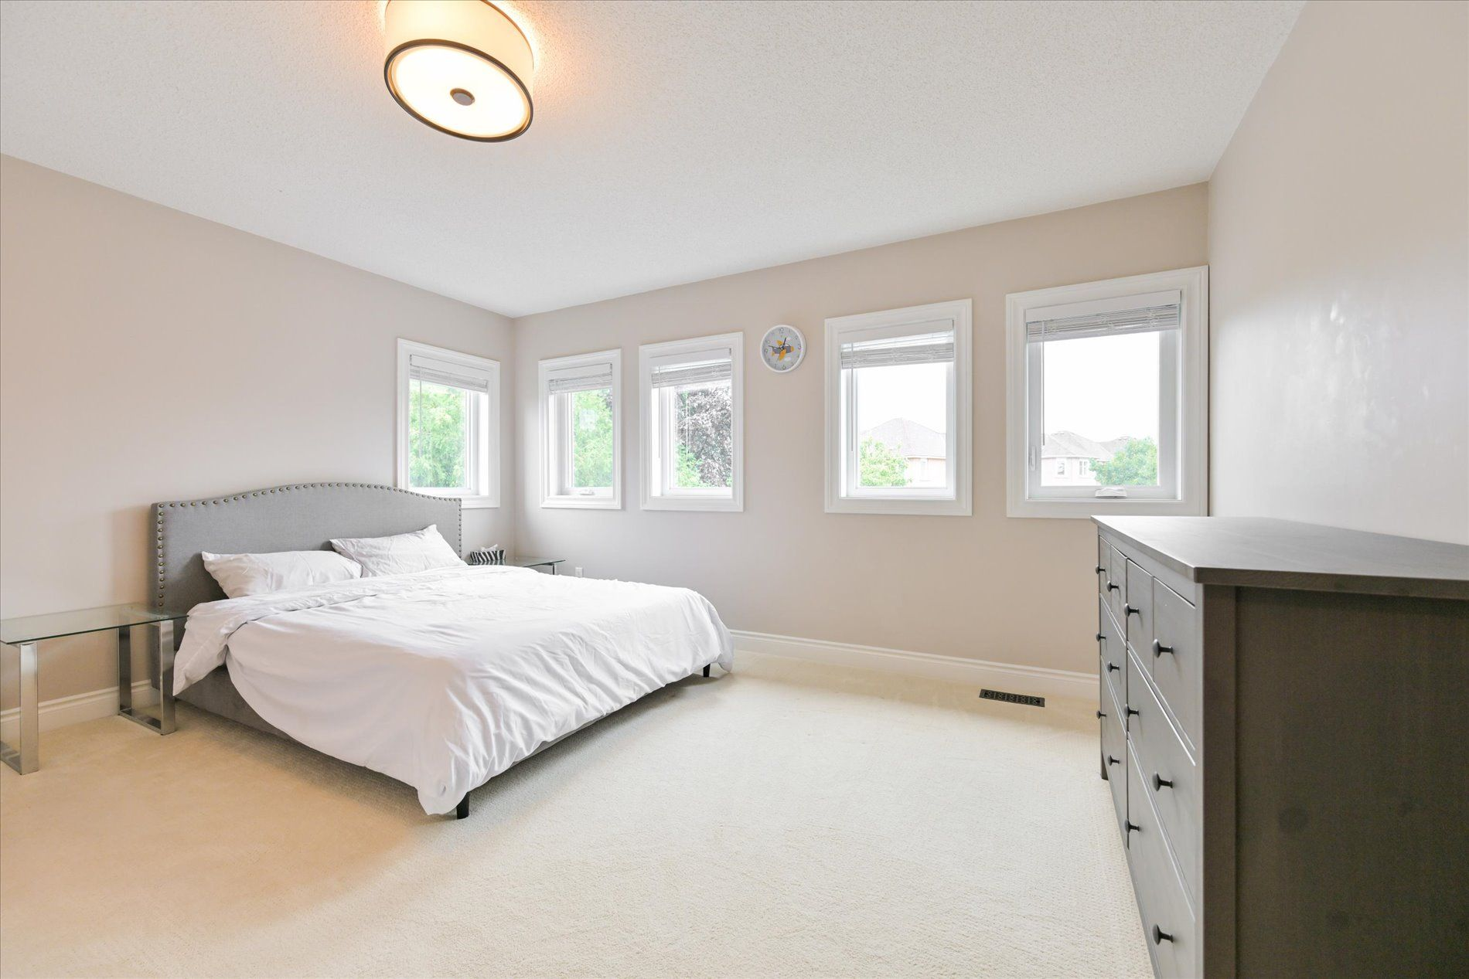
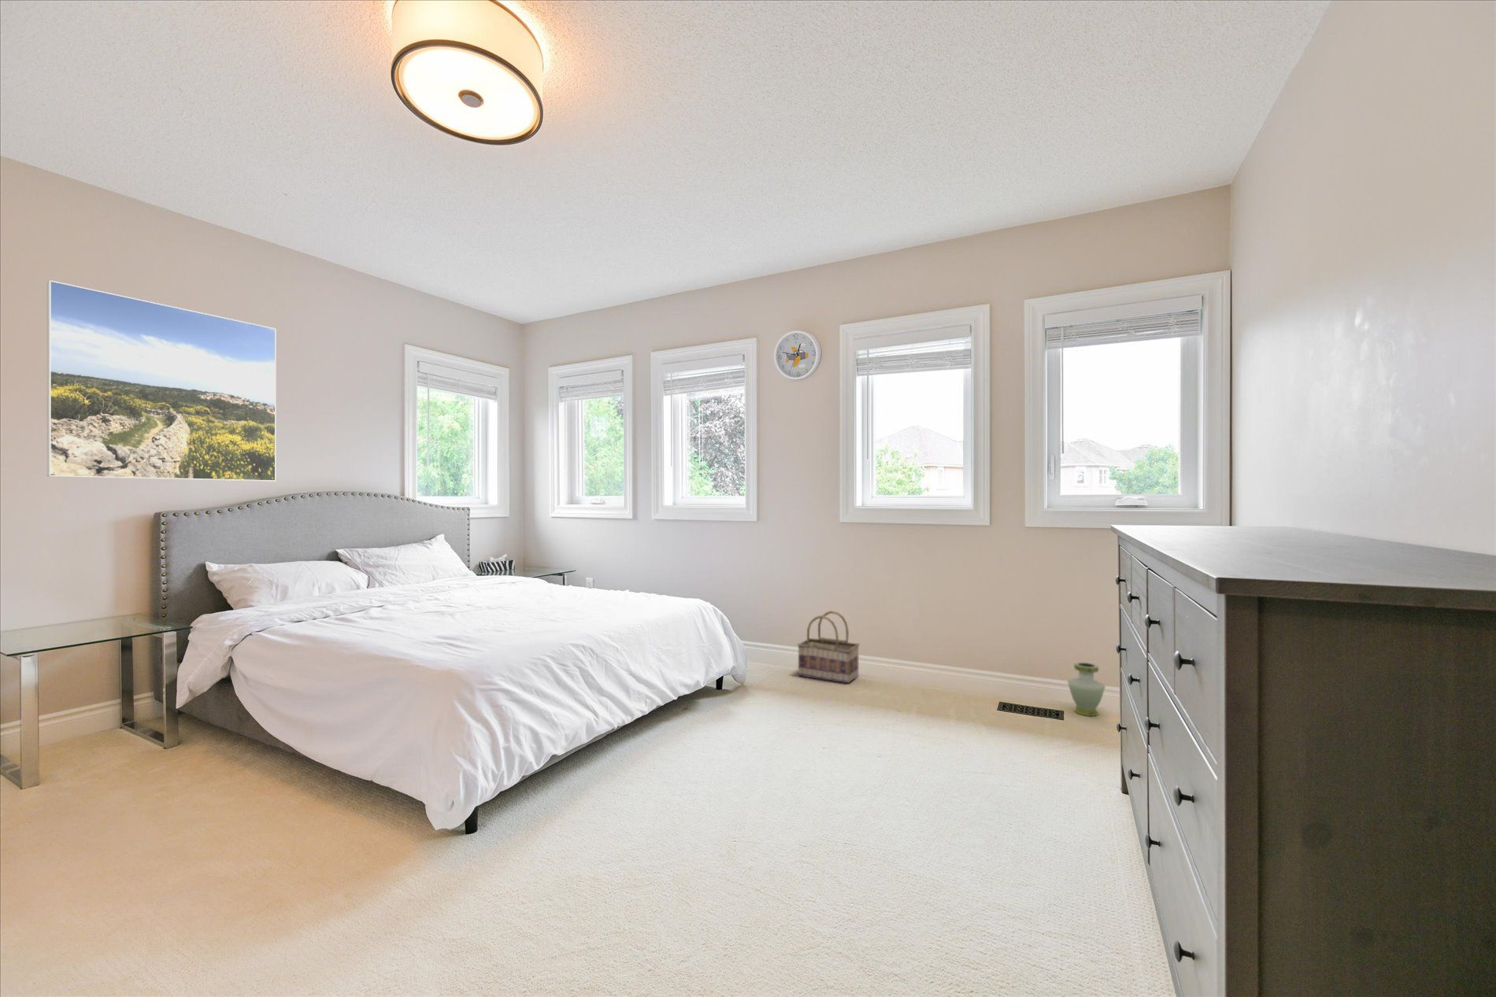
+ vase [1066,662,1106,717]
+ basket [797,610,860,684]
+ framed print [47,279,276,482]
